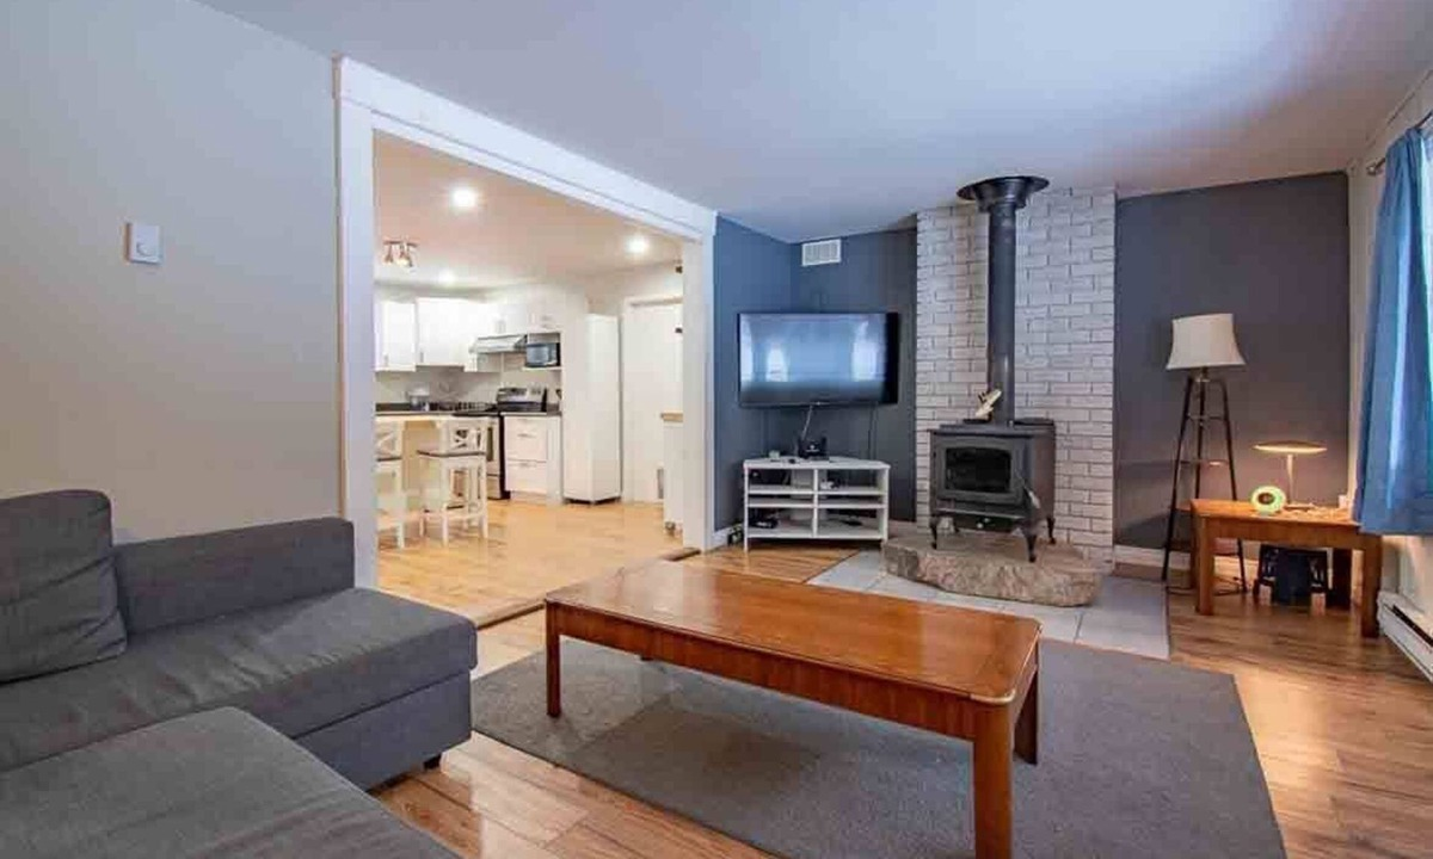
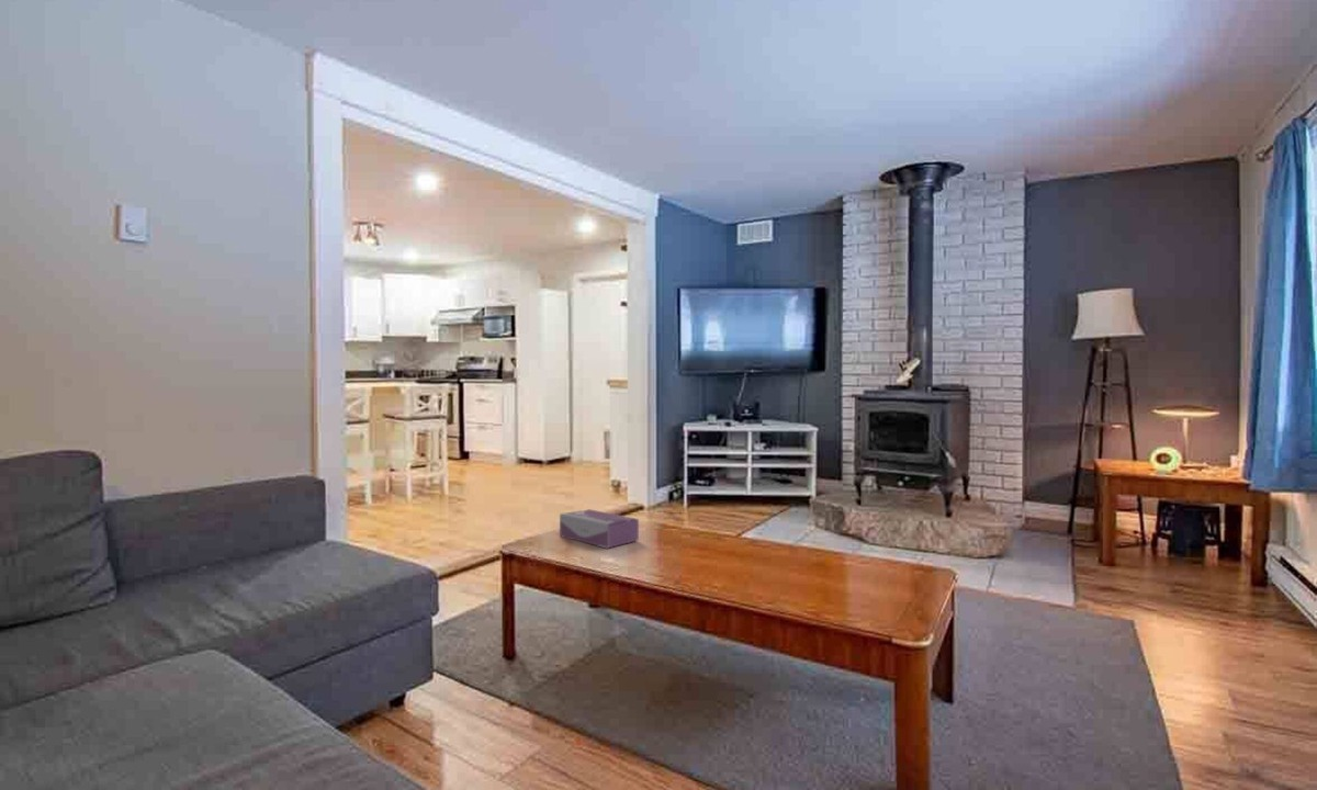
+ tissue box [559,508,640,550]
